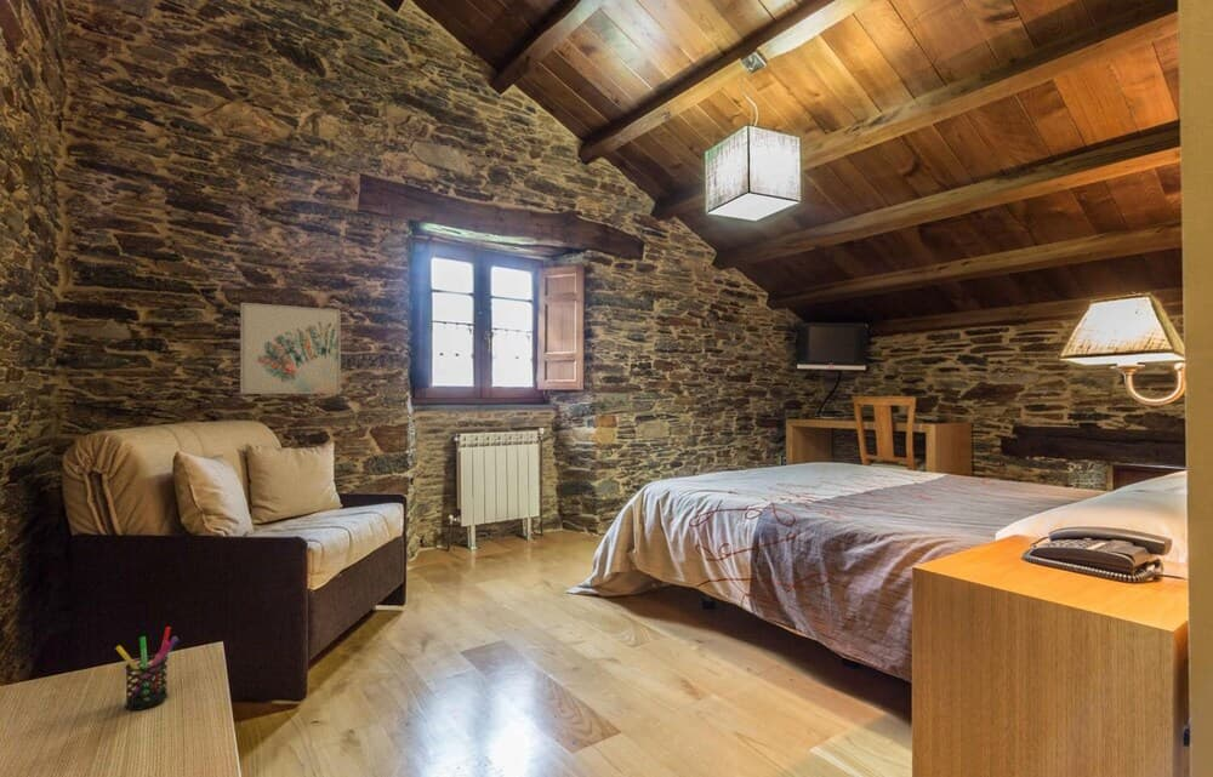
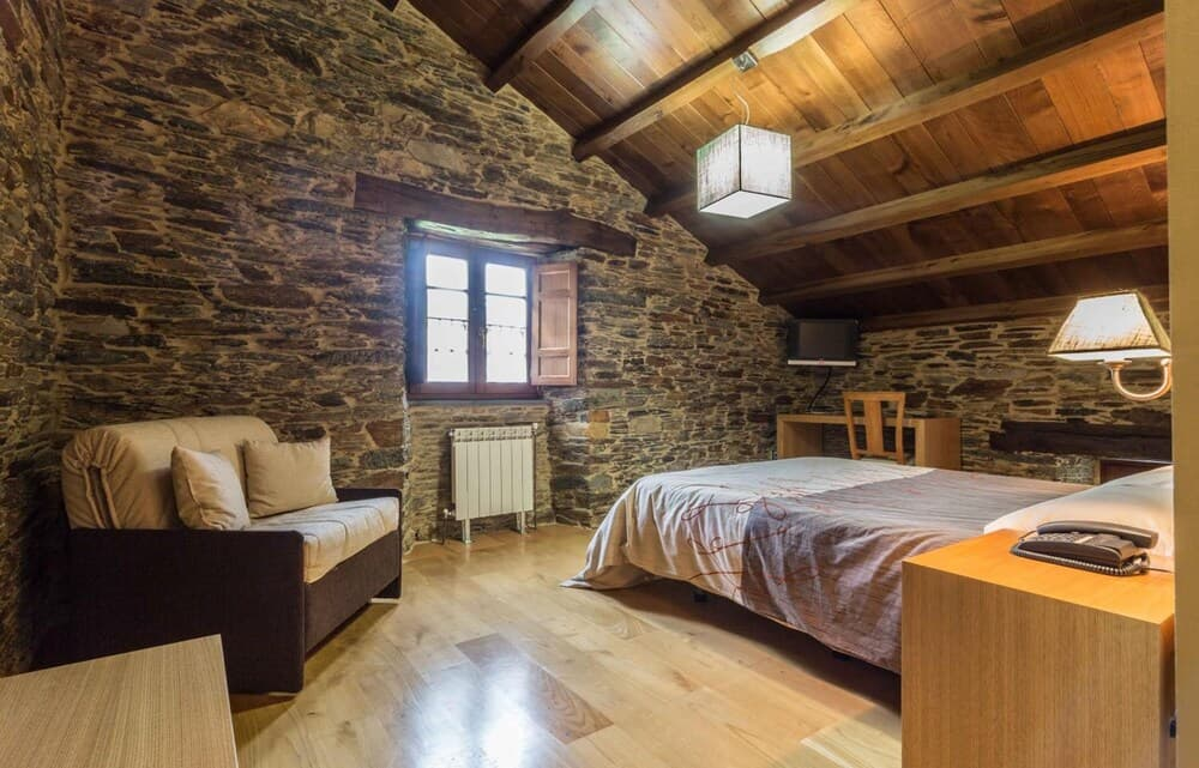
- wall art [239,302,342,395]
- pen holder [114,625,180,712]
